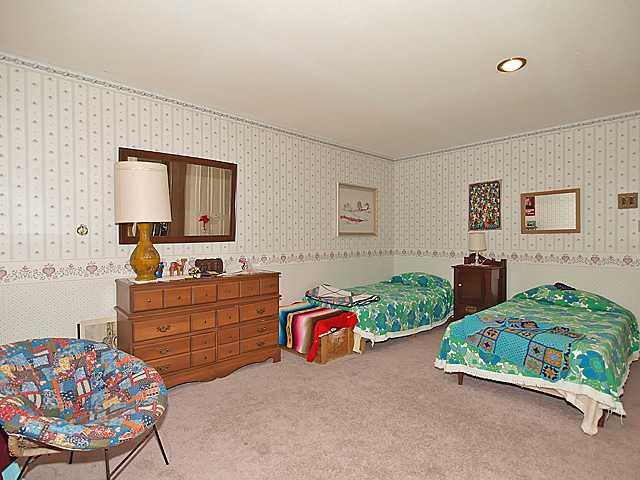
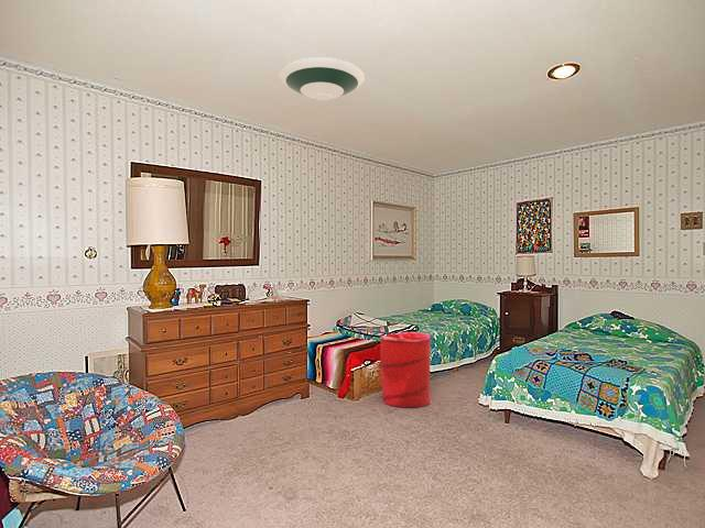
+ laundry hamper [379,331,433,409]
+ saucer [279,56,366,101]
